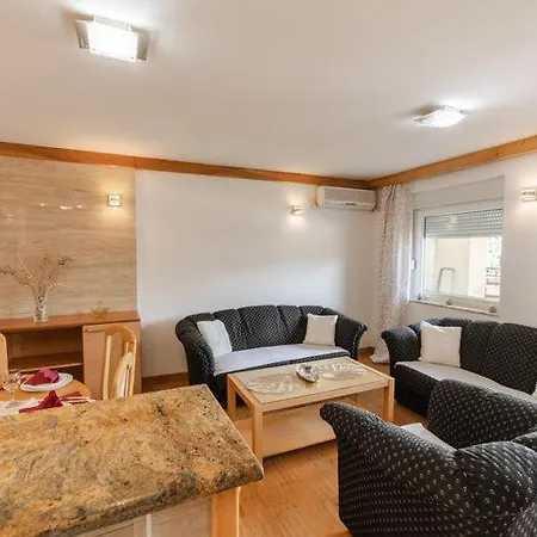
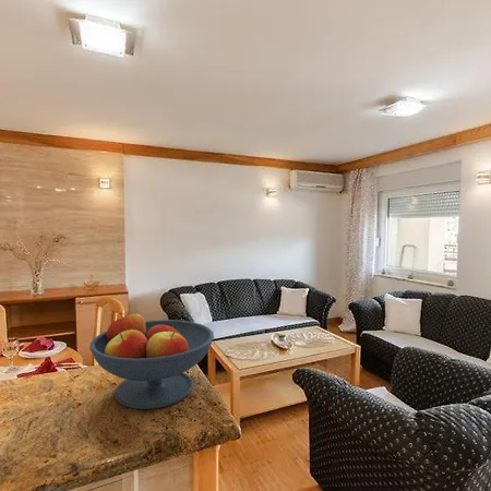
+ fruit bowl [88,312,215,410]
